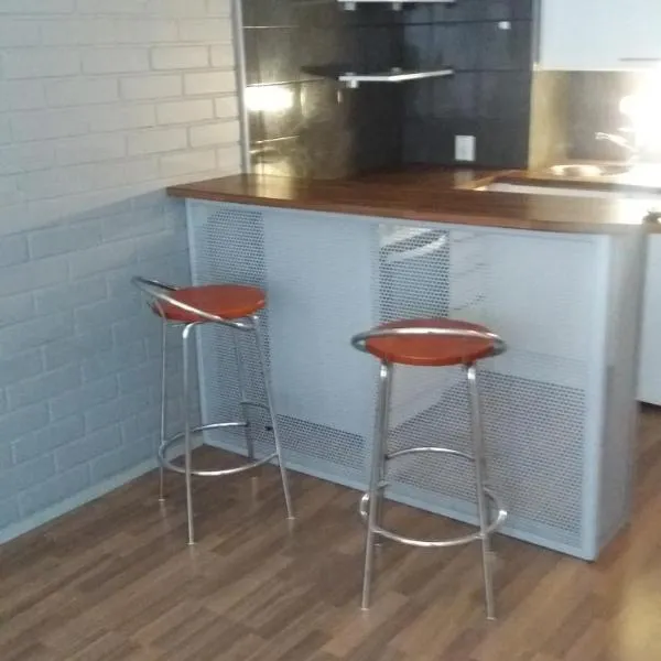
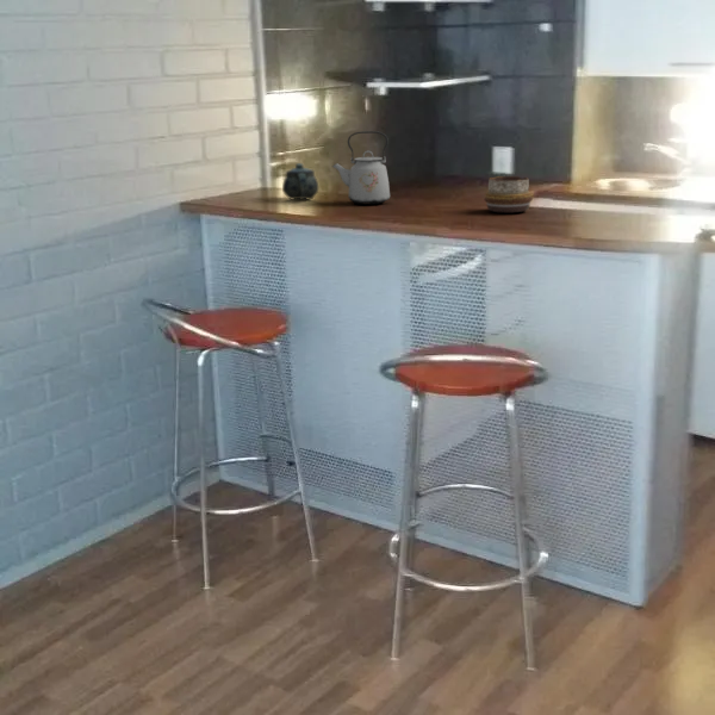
+ chinaware [281,162,319,200]
+ kettle [331,130,391,205]
+ decorative bowl [484,175,534,214]
